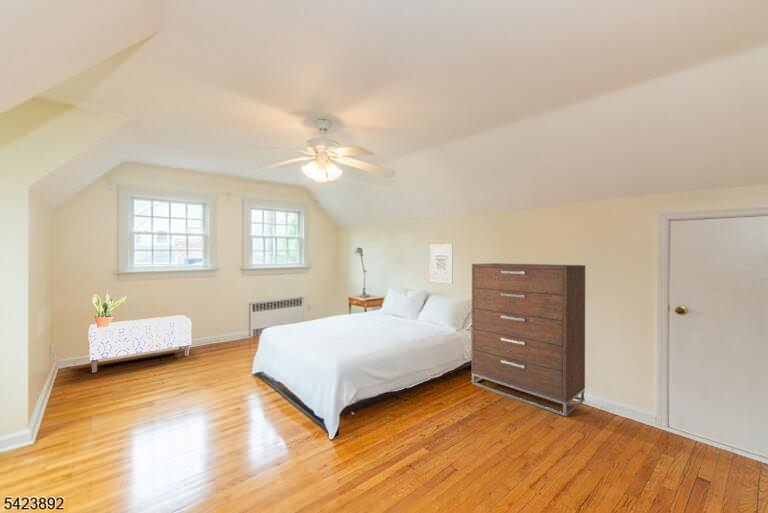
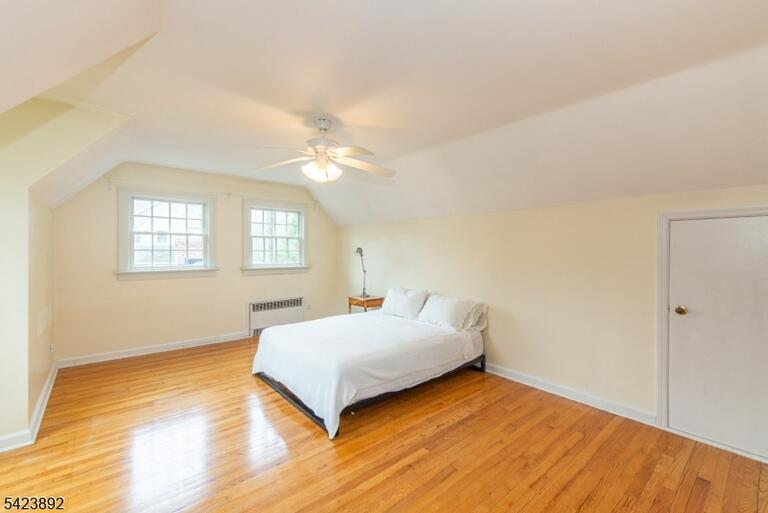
- wall art [429,243,454,284]
- dresser [470,262,586,417]
- potted plant [91,290,128,328]
- bench [88,314,193,374]
